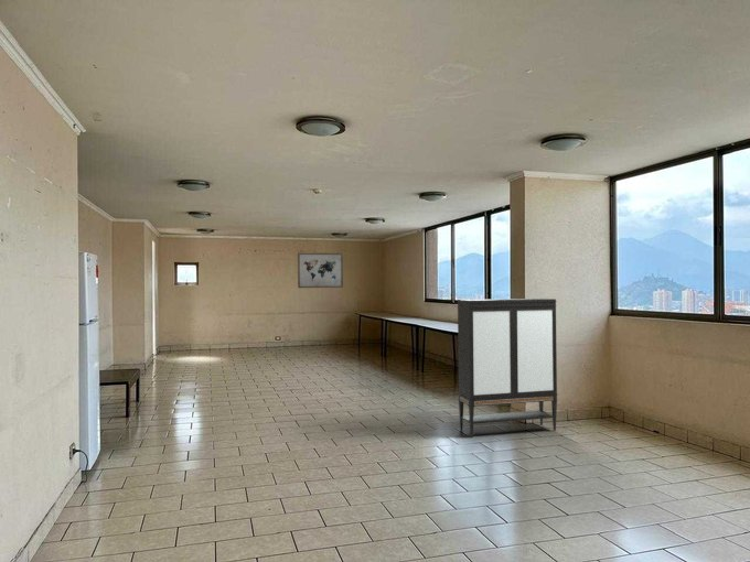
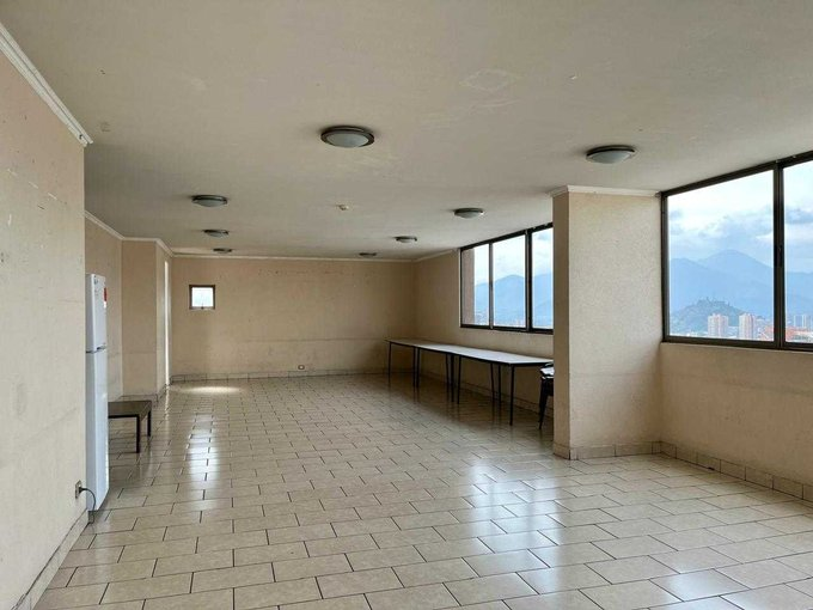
- wall art [297,252,344,289]
- storage cabinet [457,298,559,439]
